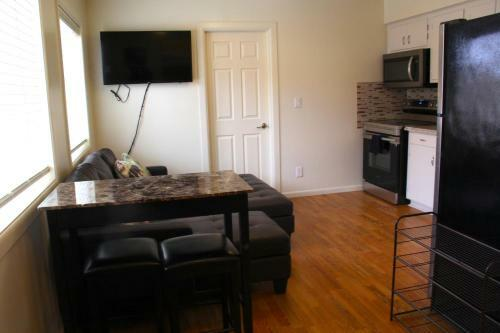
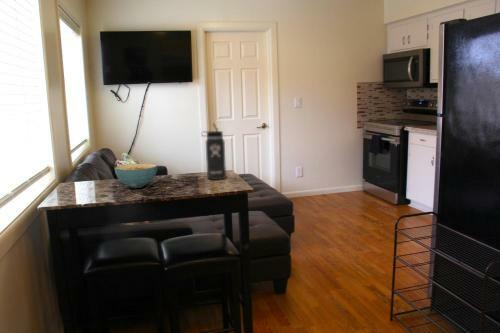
+ cereal bowl [114,163,158,189]
+ thermos bottle [200,122,227,181]
